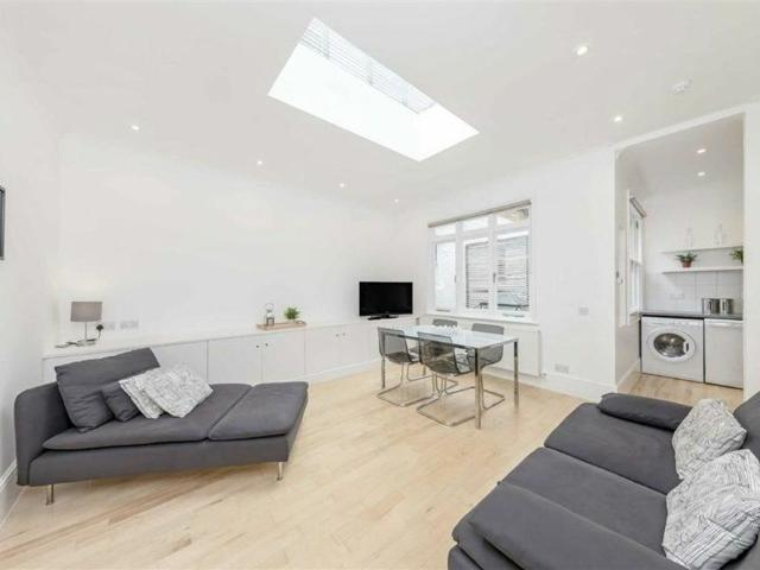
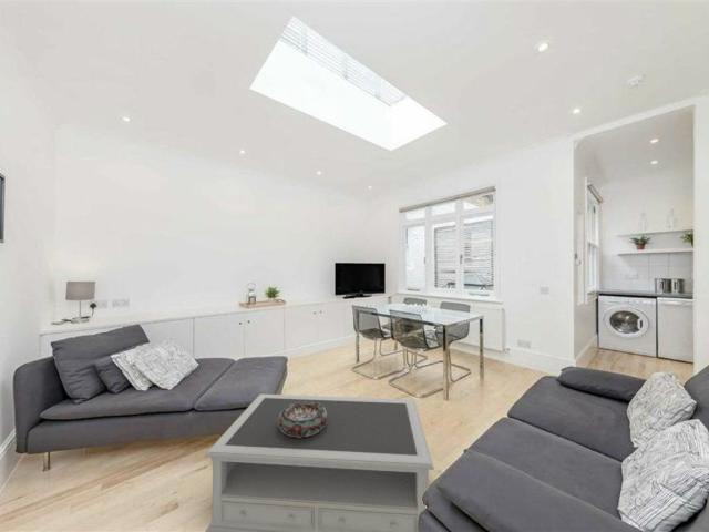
+ coffee table [204,393,435,532]
+ decorative bowl [278,401,327,438]
